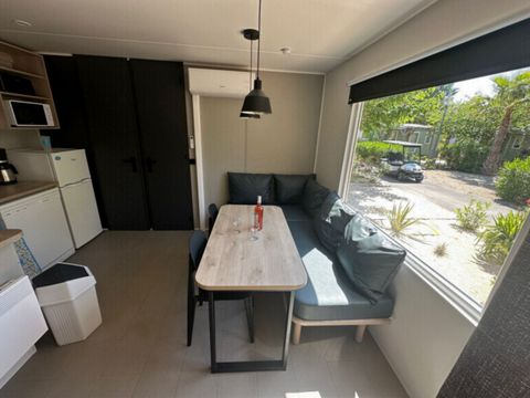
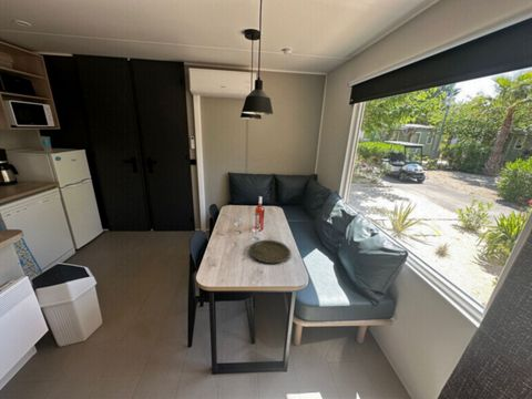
+ plate [248,239,291,264]
